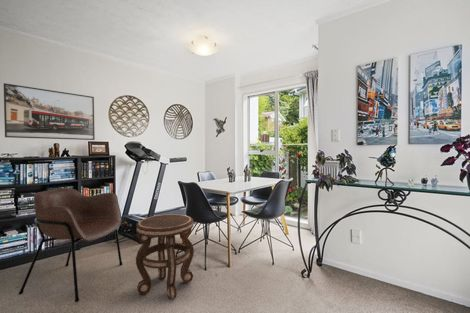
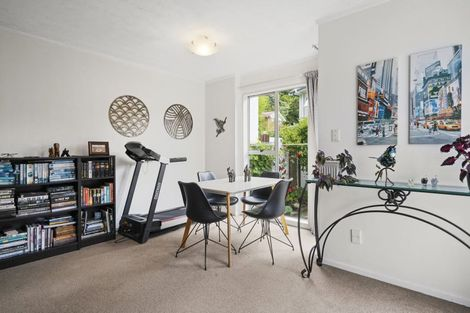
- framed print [3,82,96,141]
- armchair [17,187,123,303]
- side table [135,213,195,301]
